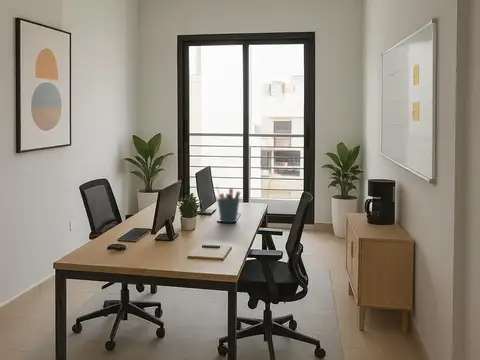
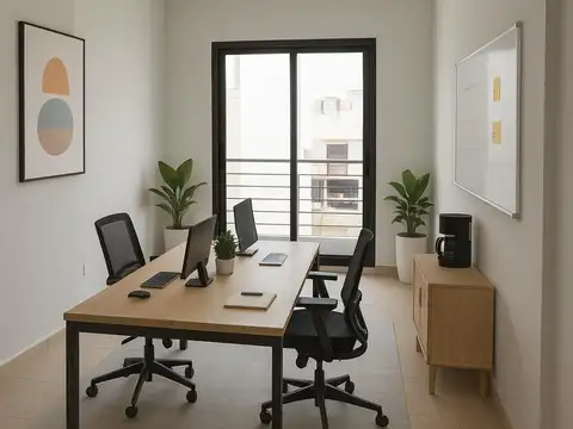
- pen holder [215,185,241,223]
